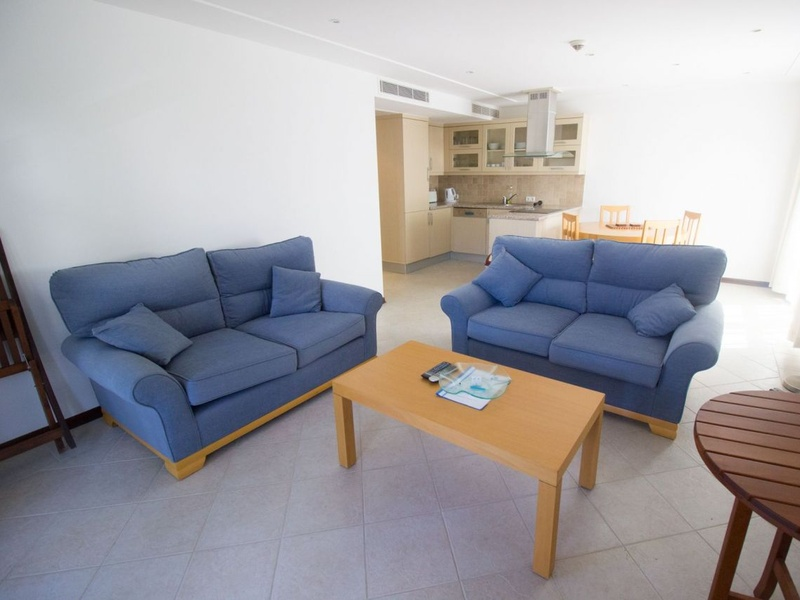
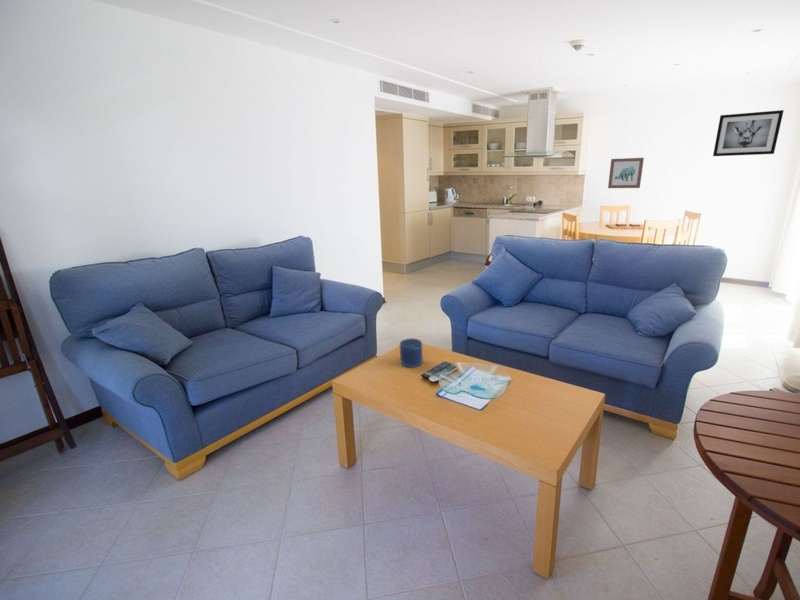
+ candle [399,337,423,368]
+ wall art [607,157,645,189]
+ wall art [712,109,785,157]
